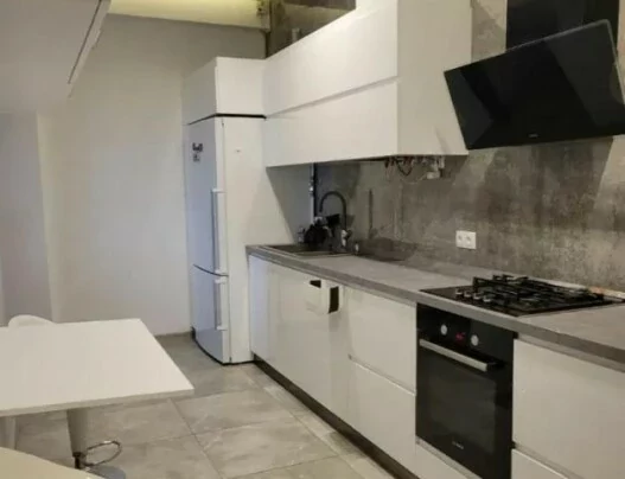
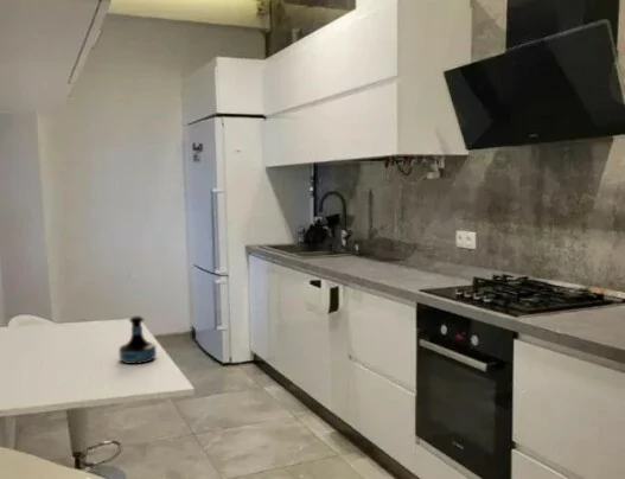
+ tequila bottle [117,314,158,365]
